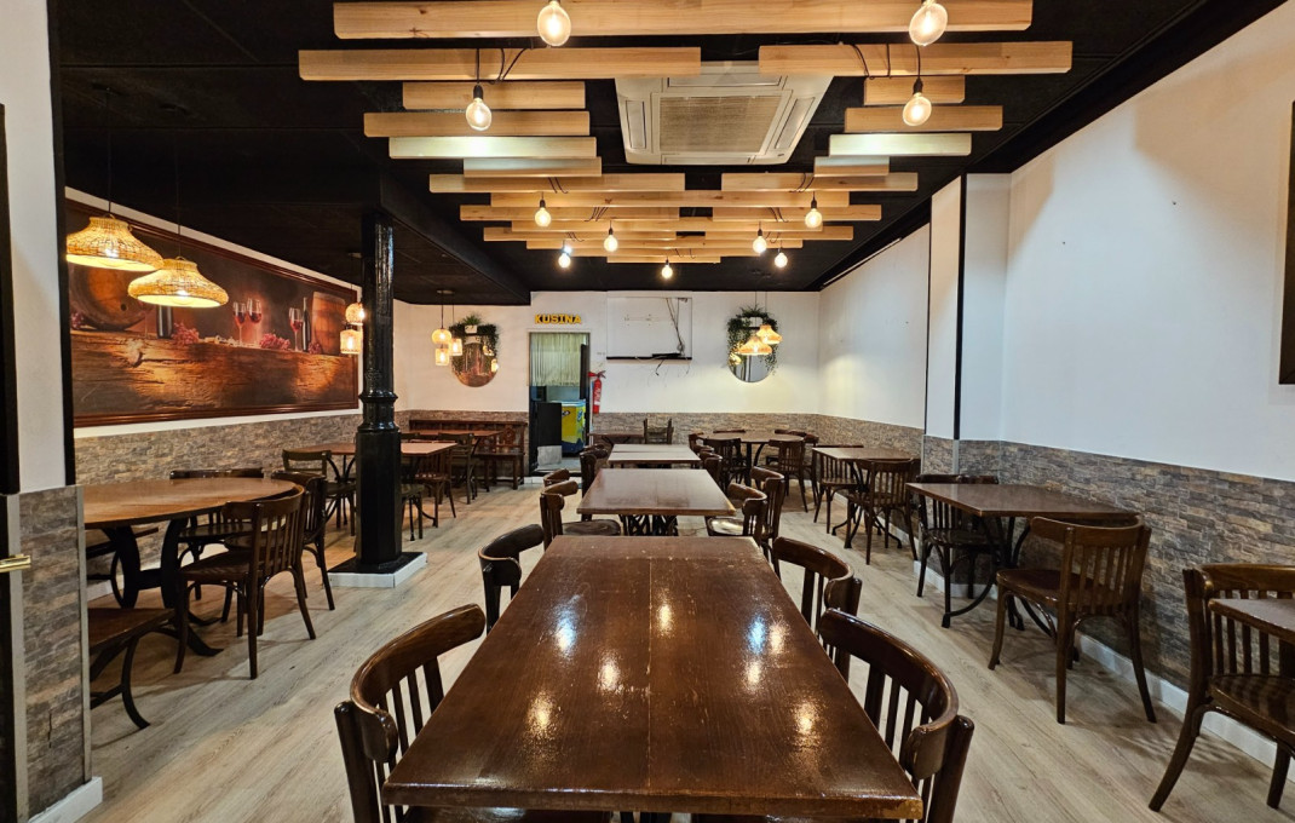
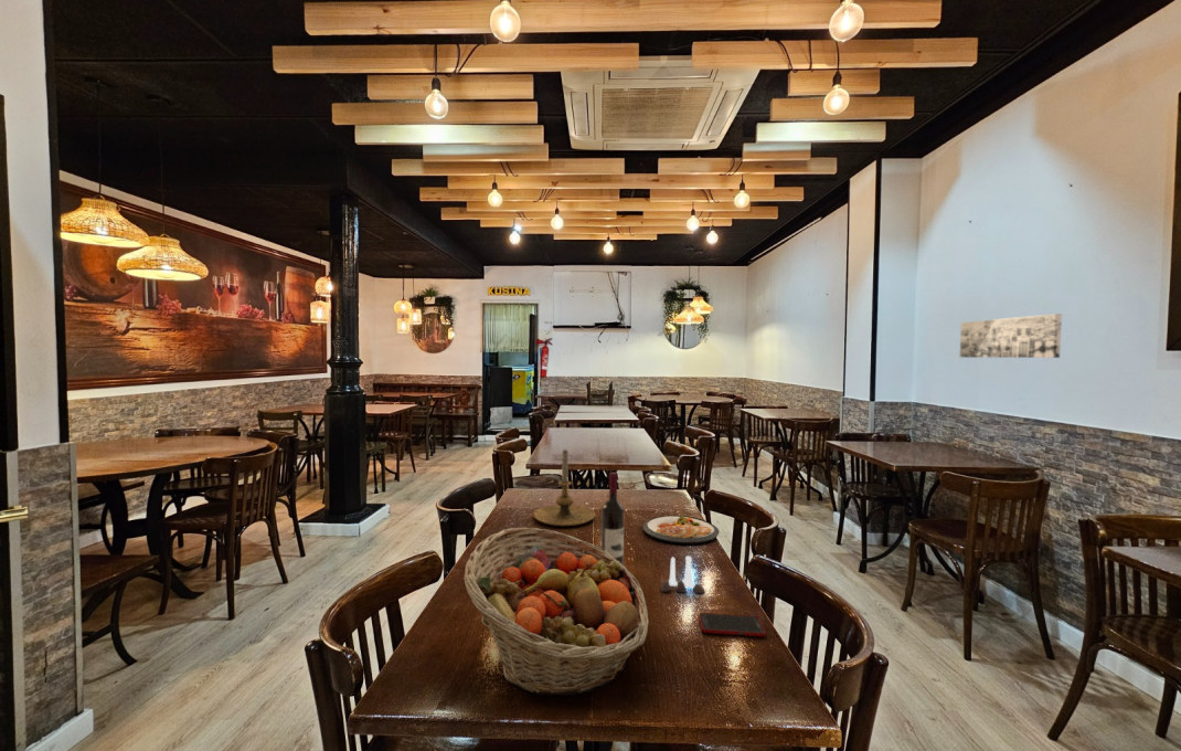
+ wine bottle [600,472,625,565]
+ candle holder [533,448,596,527]
+ salt and pepper shaker set [660,556,706,594]
+ wall art [959,313,1063,359]
+ cell phone [698,612,767,637]
+ dish [642,515,721,544]
+ fruit basket [464,527,650,697]
